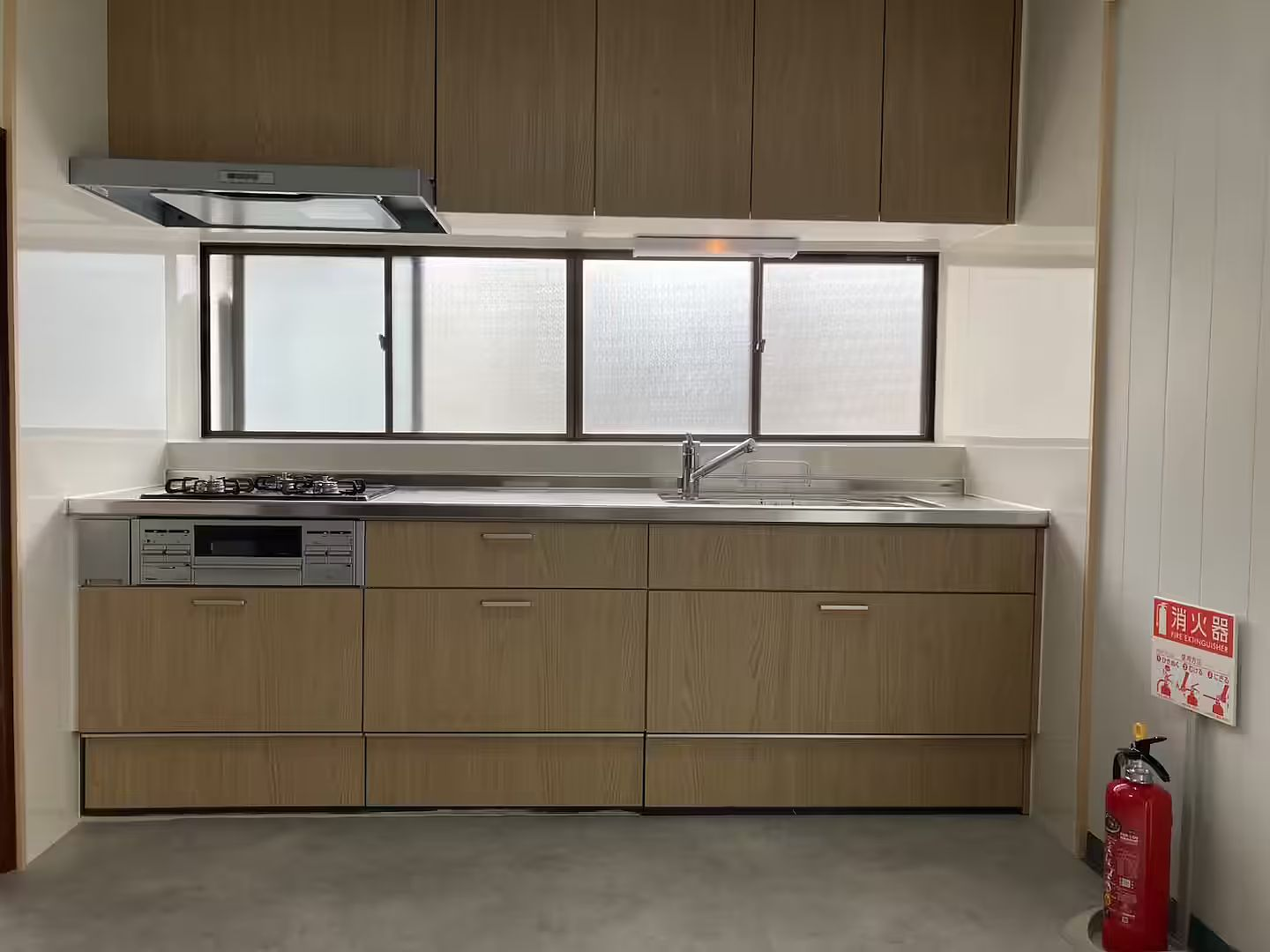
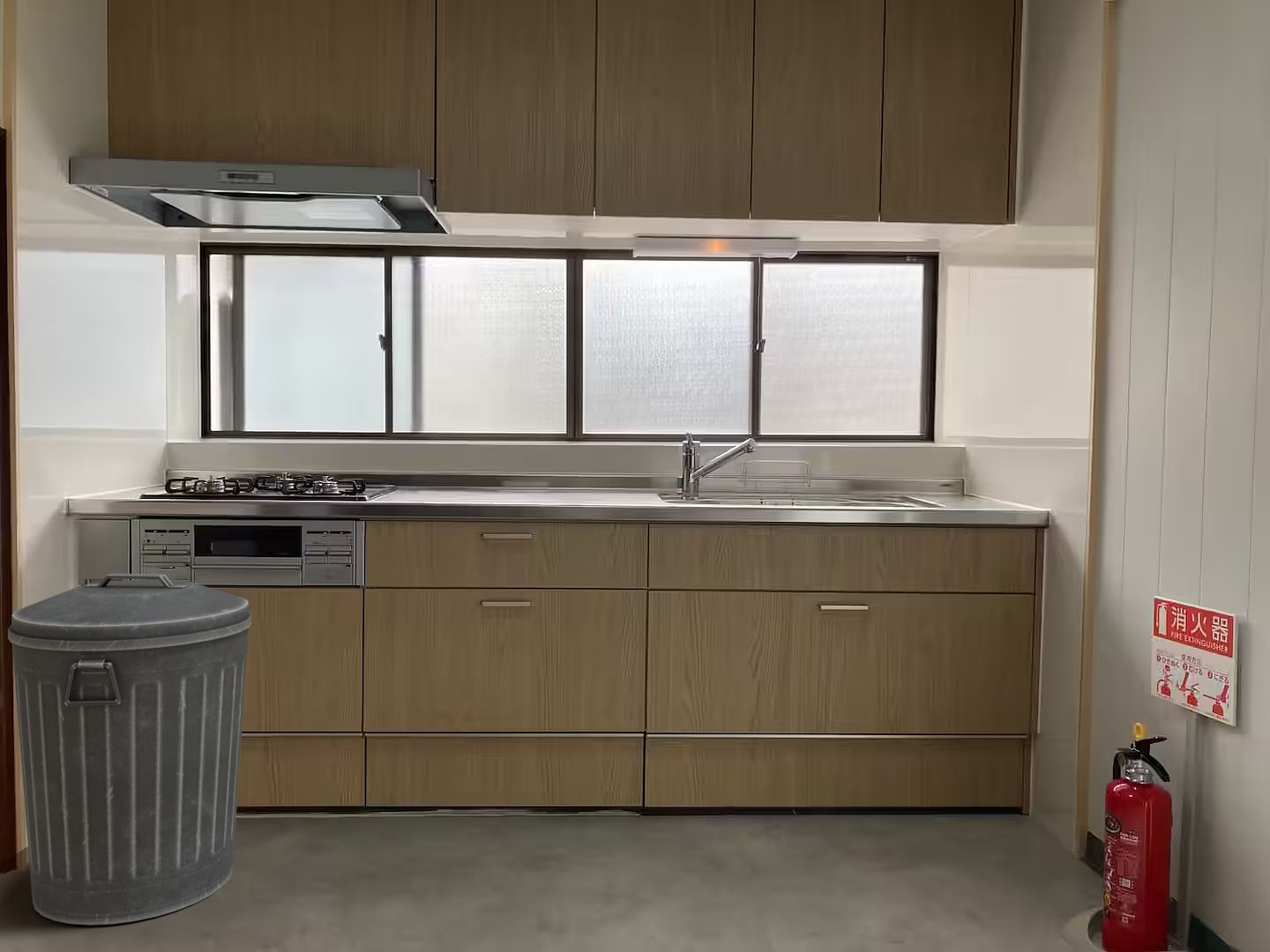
+ trash can [7,573,252,926]
